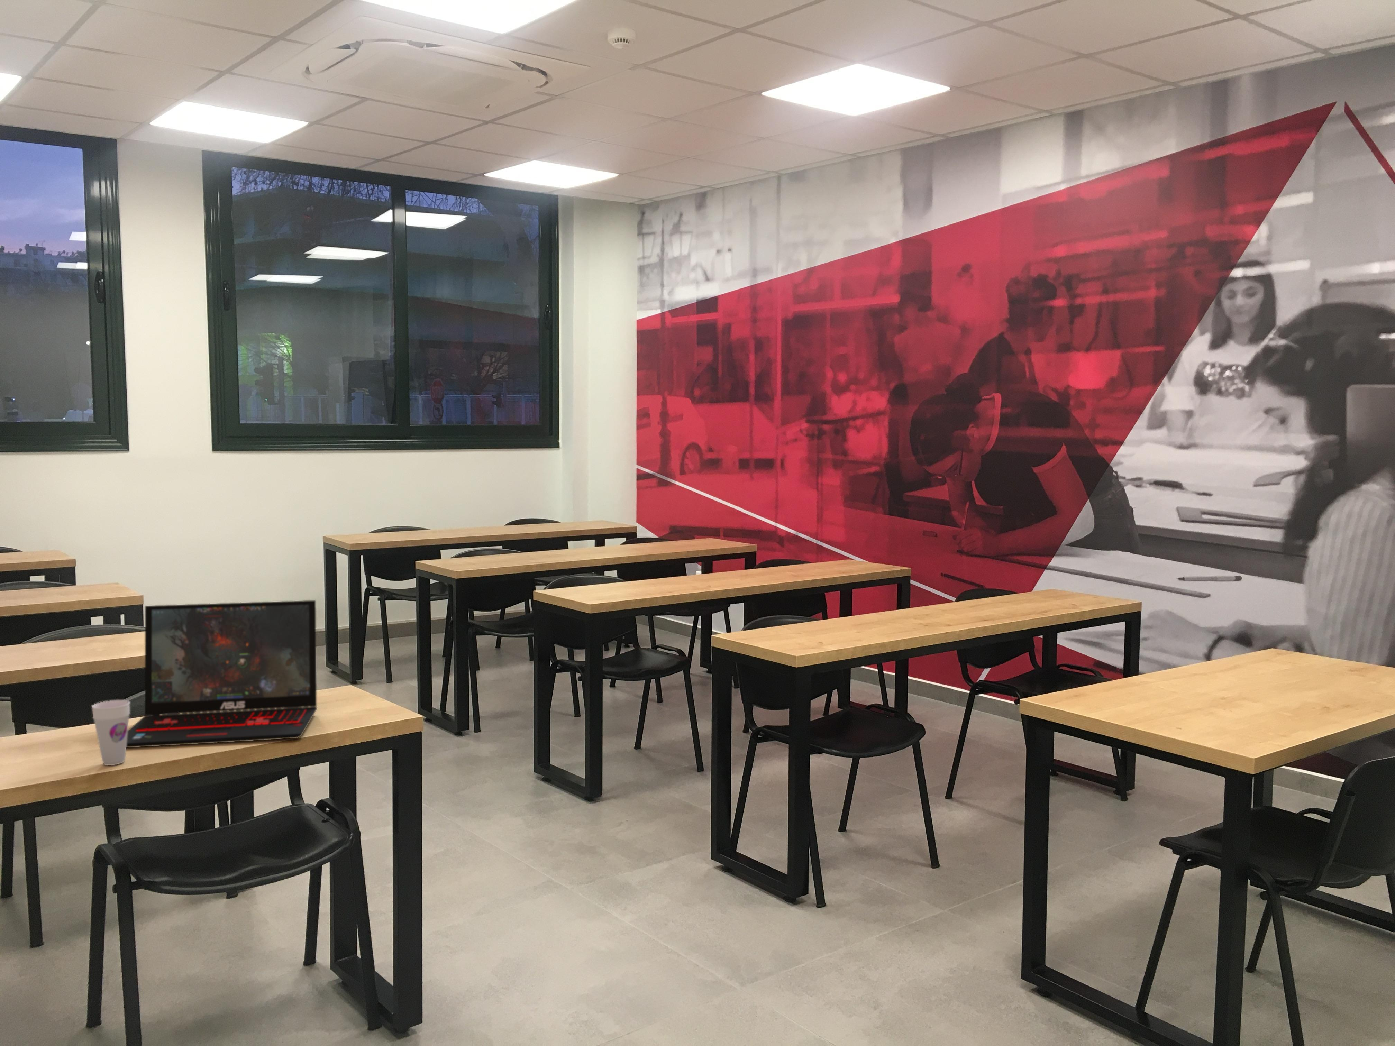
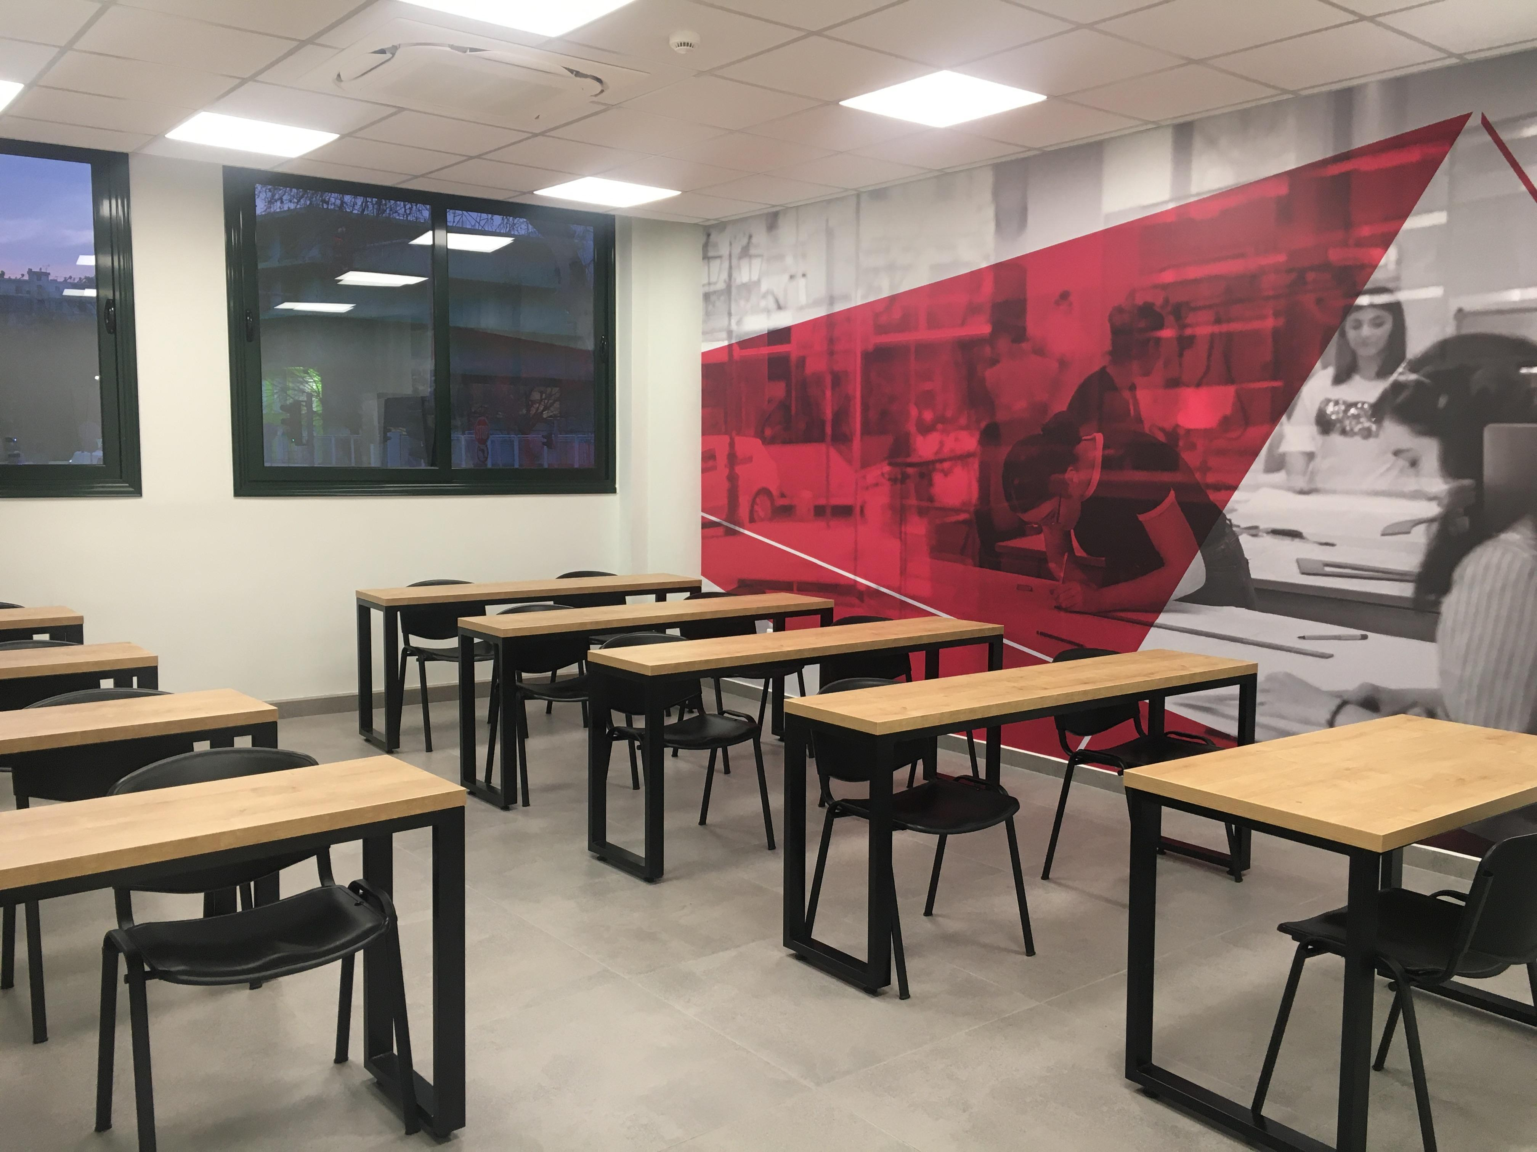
- laptop [126,600,317,748]
- cup [91,700,131,766]
